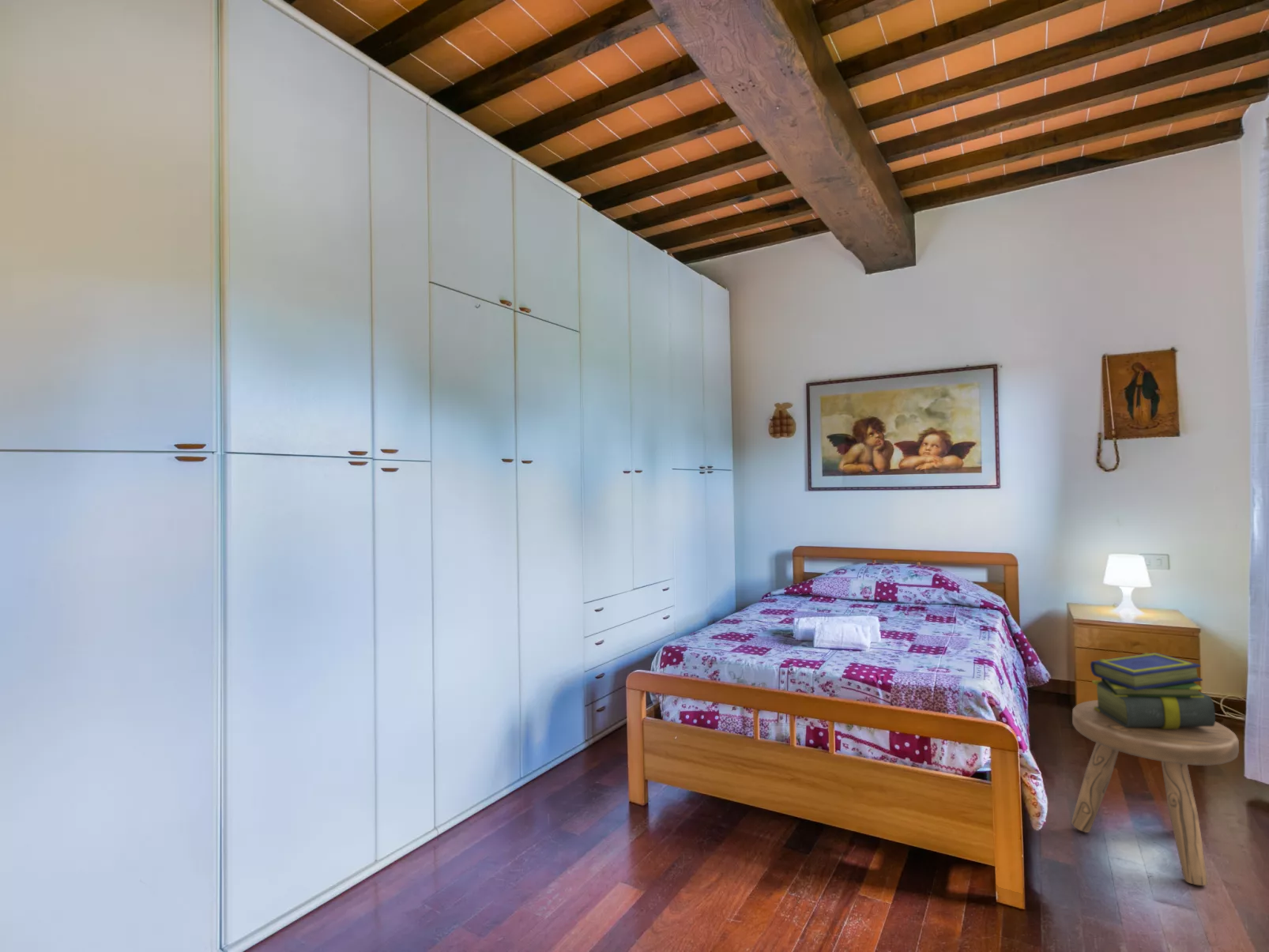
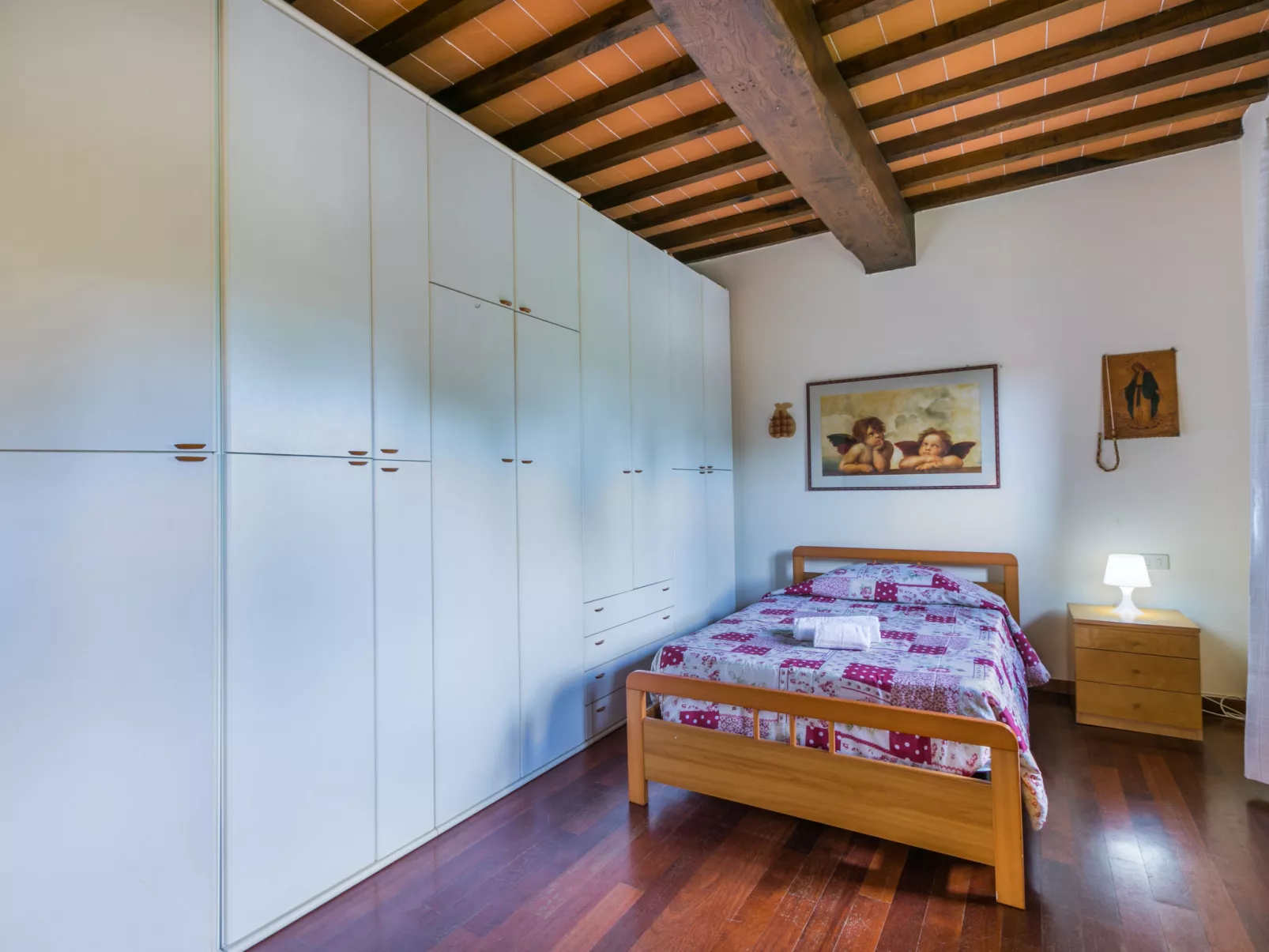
- stool [1071,699,1240,886]
- stack of books [1090,652,1216,729]
